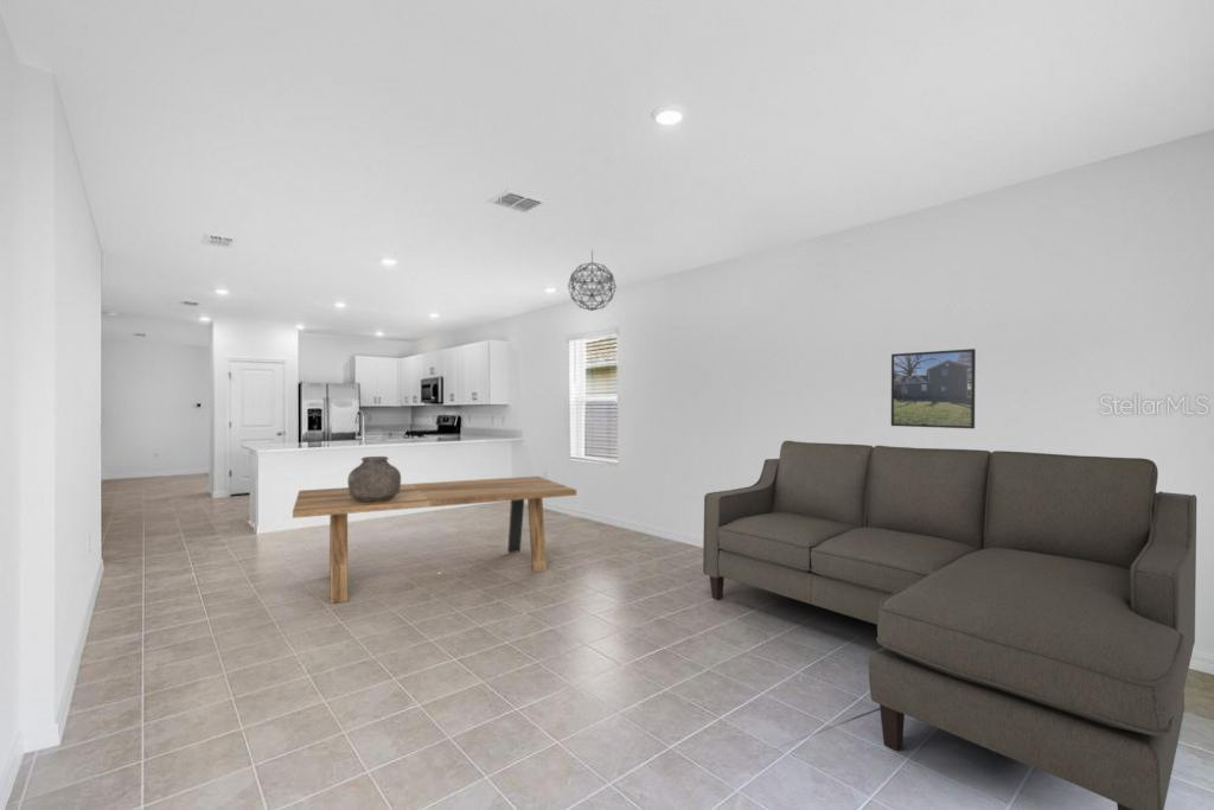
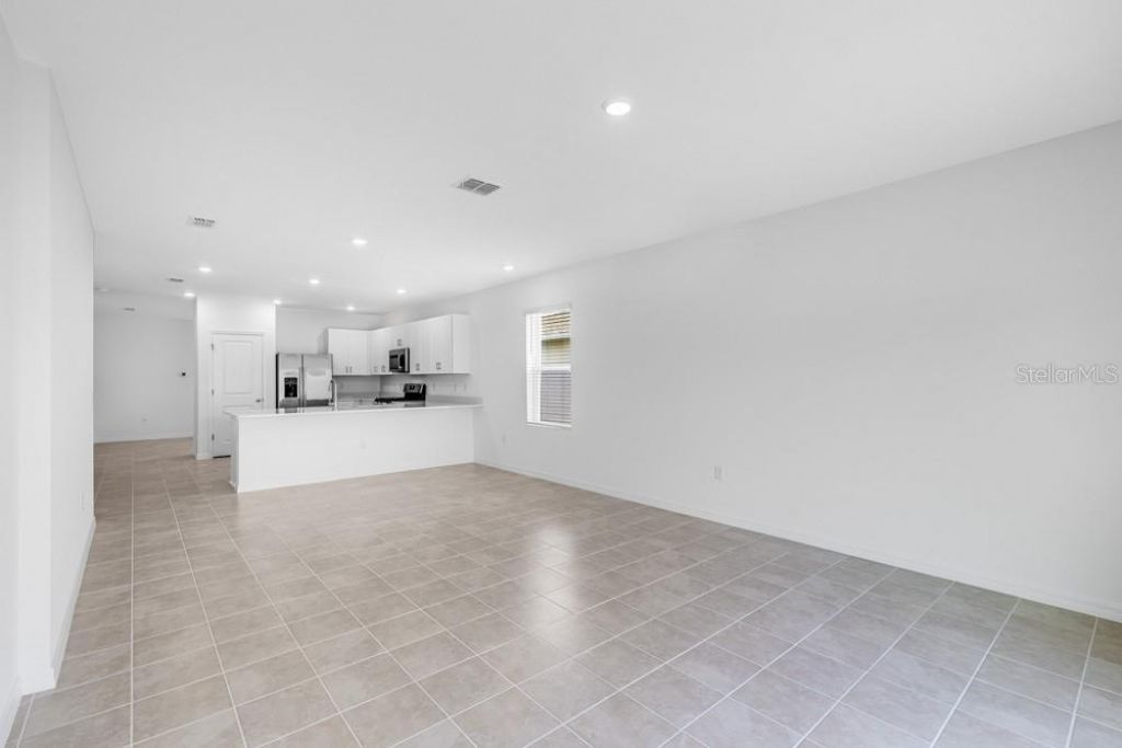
- pendant light [567,249,616,312]
- sofa [702,440,1197,810]
- ceramic pot [346,455,402,503]
- dining table [292,476,577,605]
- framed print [890,347,977,429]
